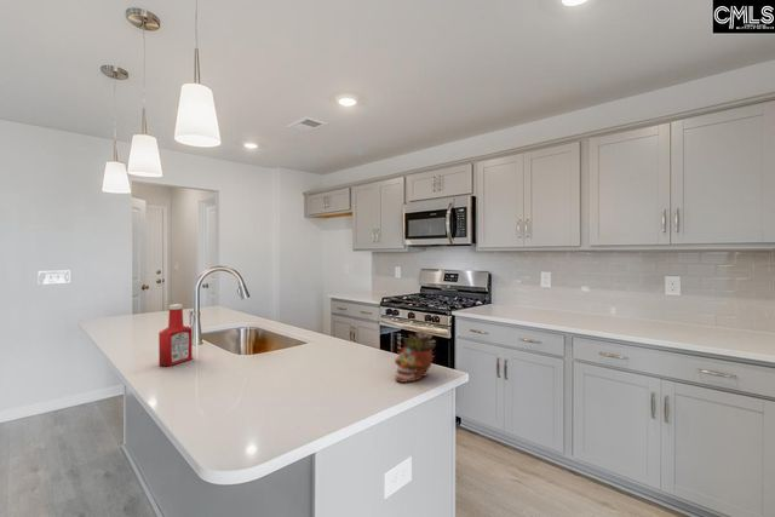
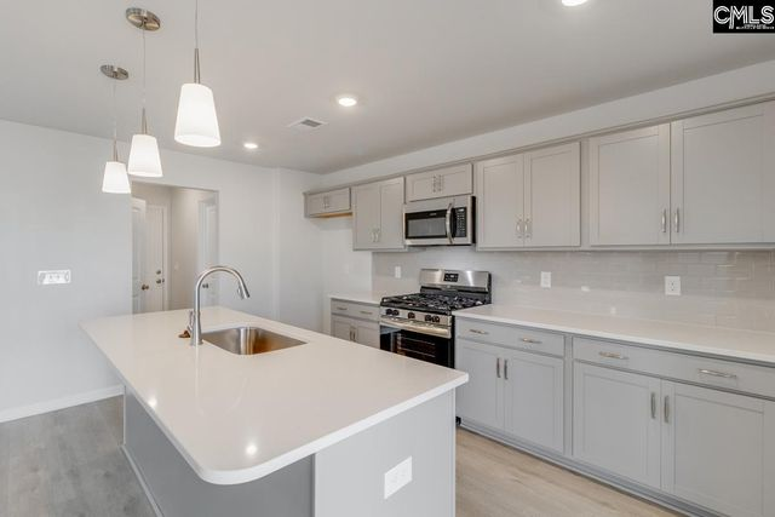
- soap bottle [157,303,194,367]
- succulent planter [394,329,437,384]
